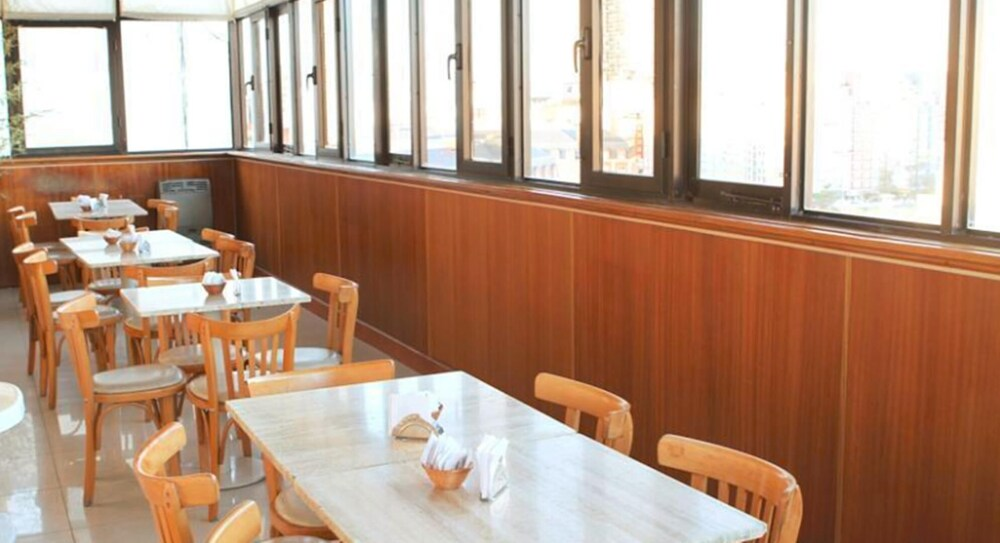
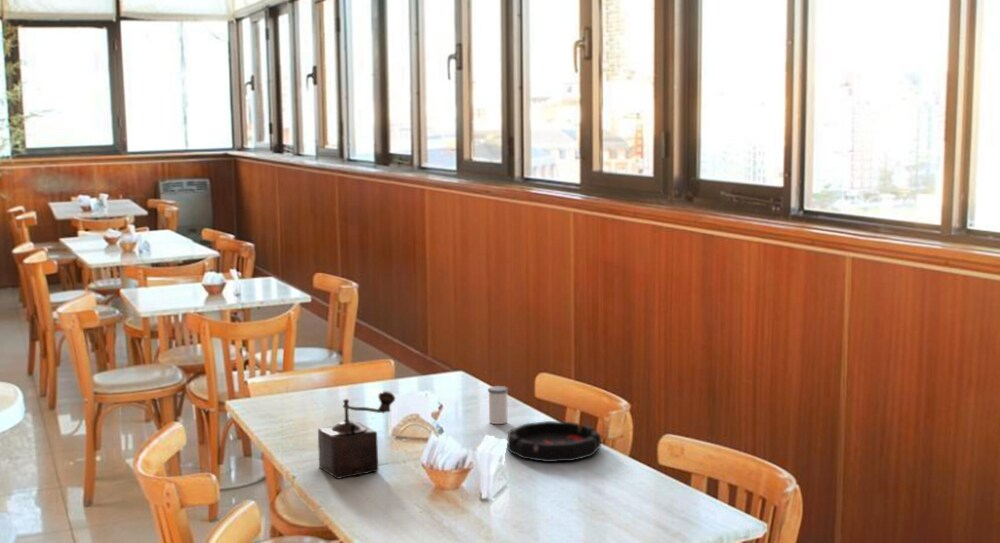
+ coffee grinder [317,390,396,480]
+ ashtray [506,420,602,463]
+ salt shaker [487,385,509,425]
